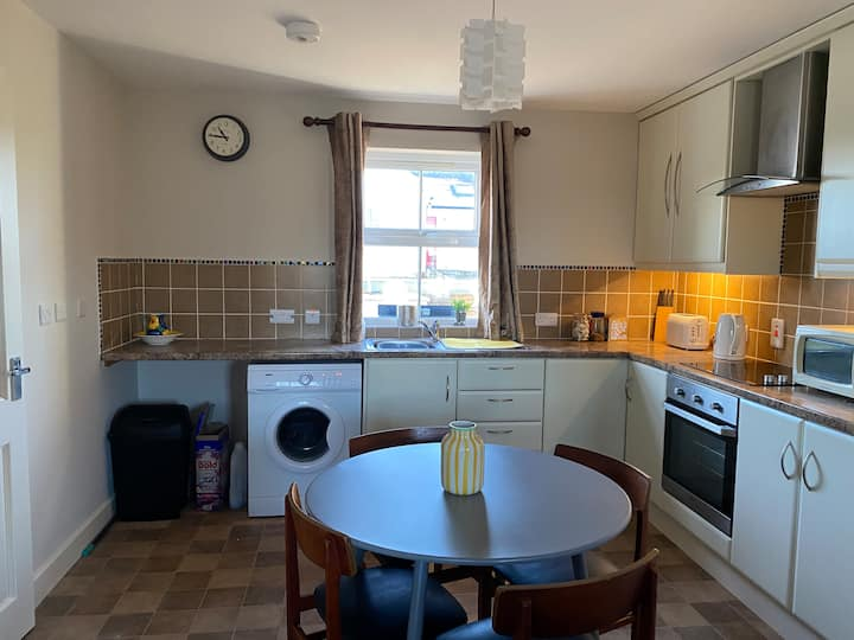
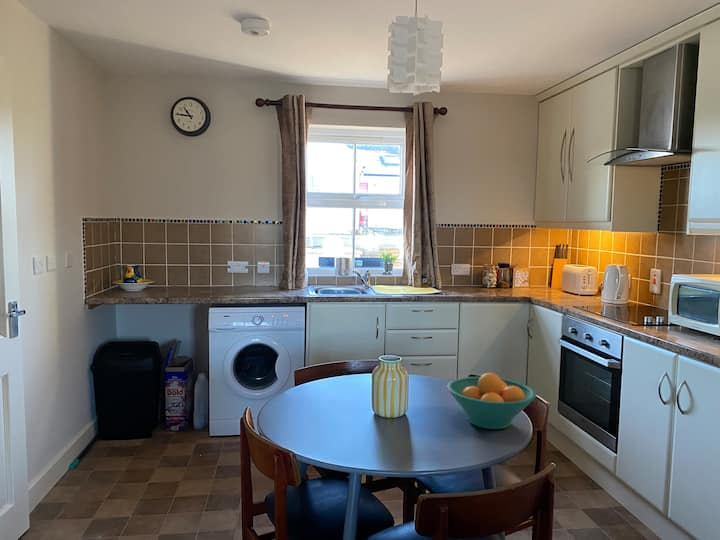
+ fruit bowl [446,372,537,430]
